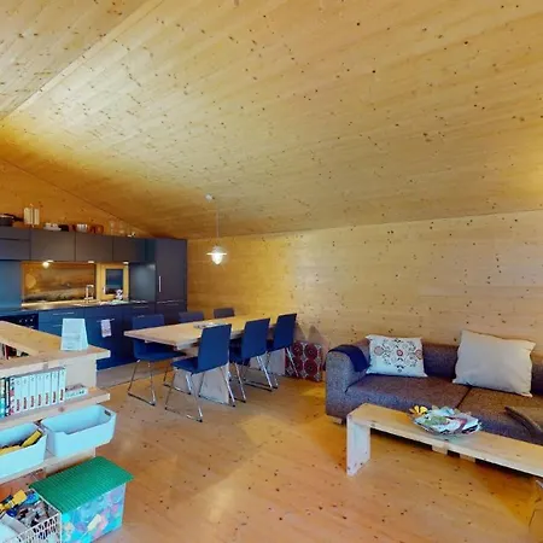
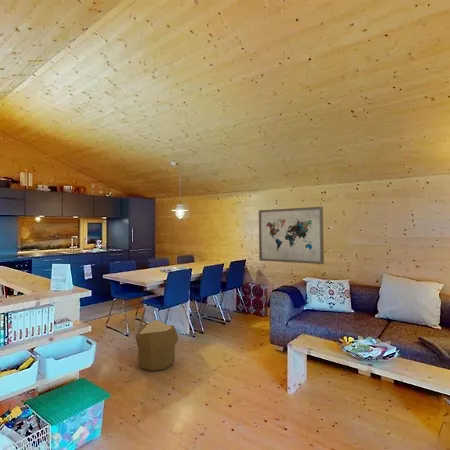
+ pouf [134,319,179,372]
+ wall art [258,206,325,265]
